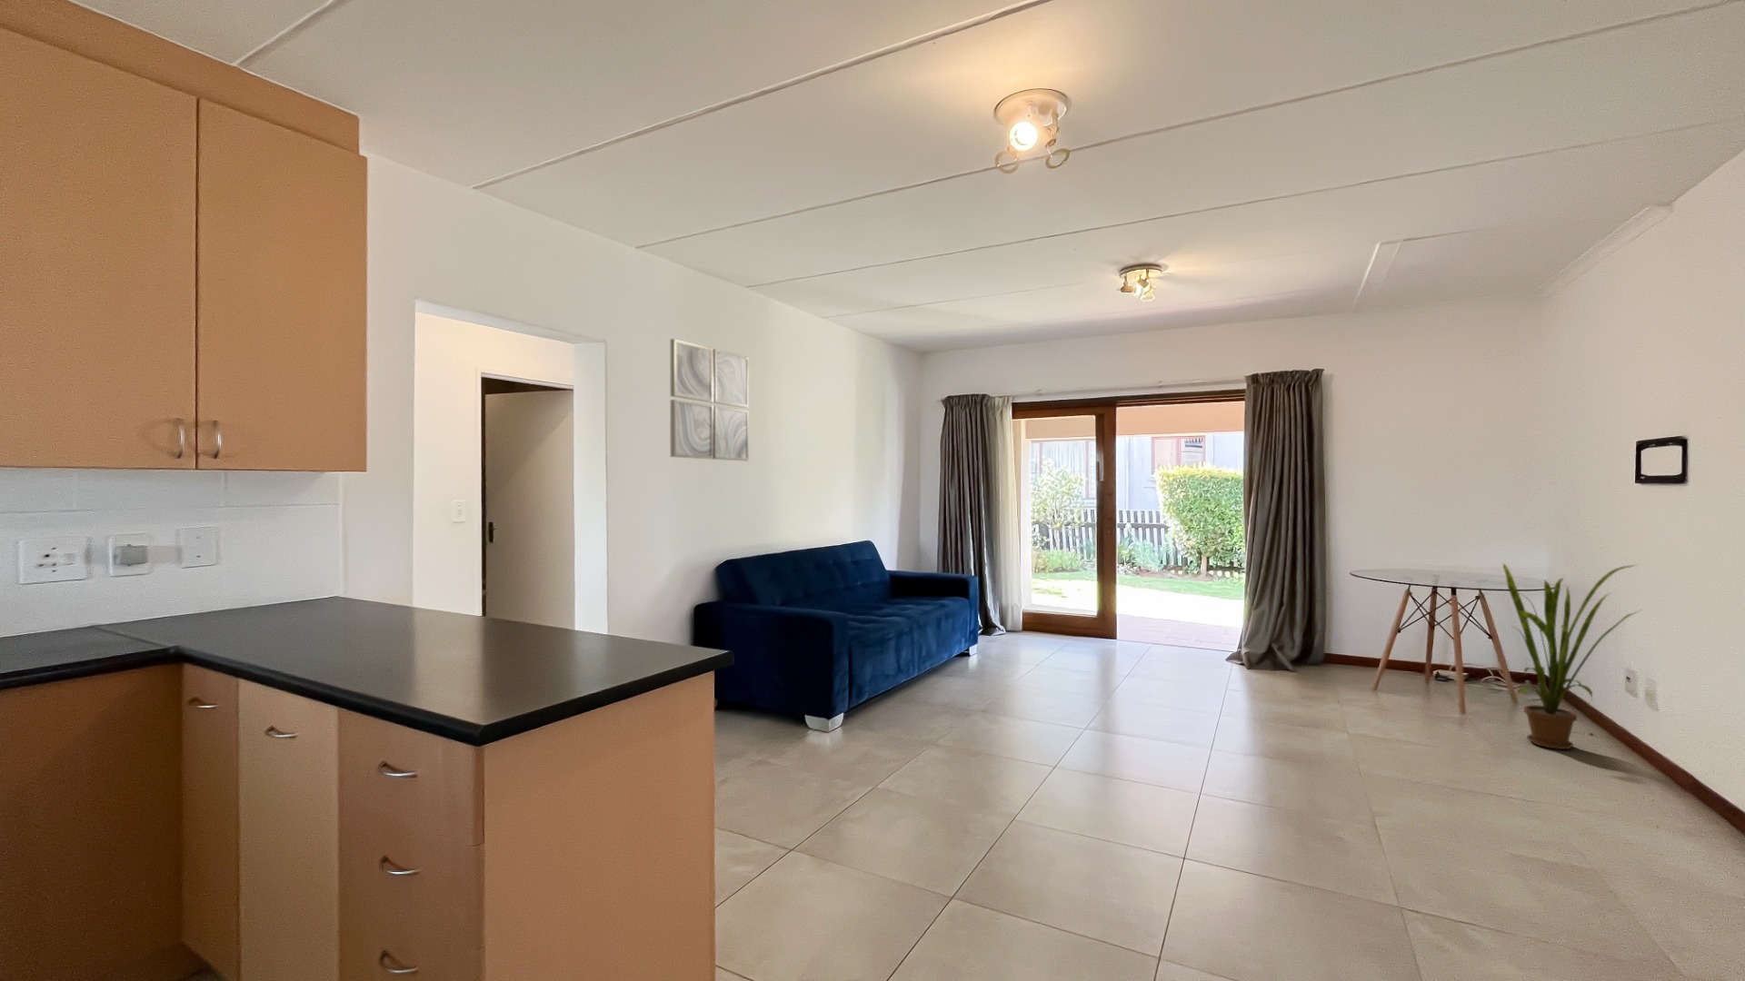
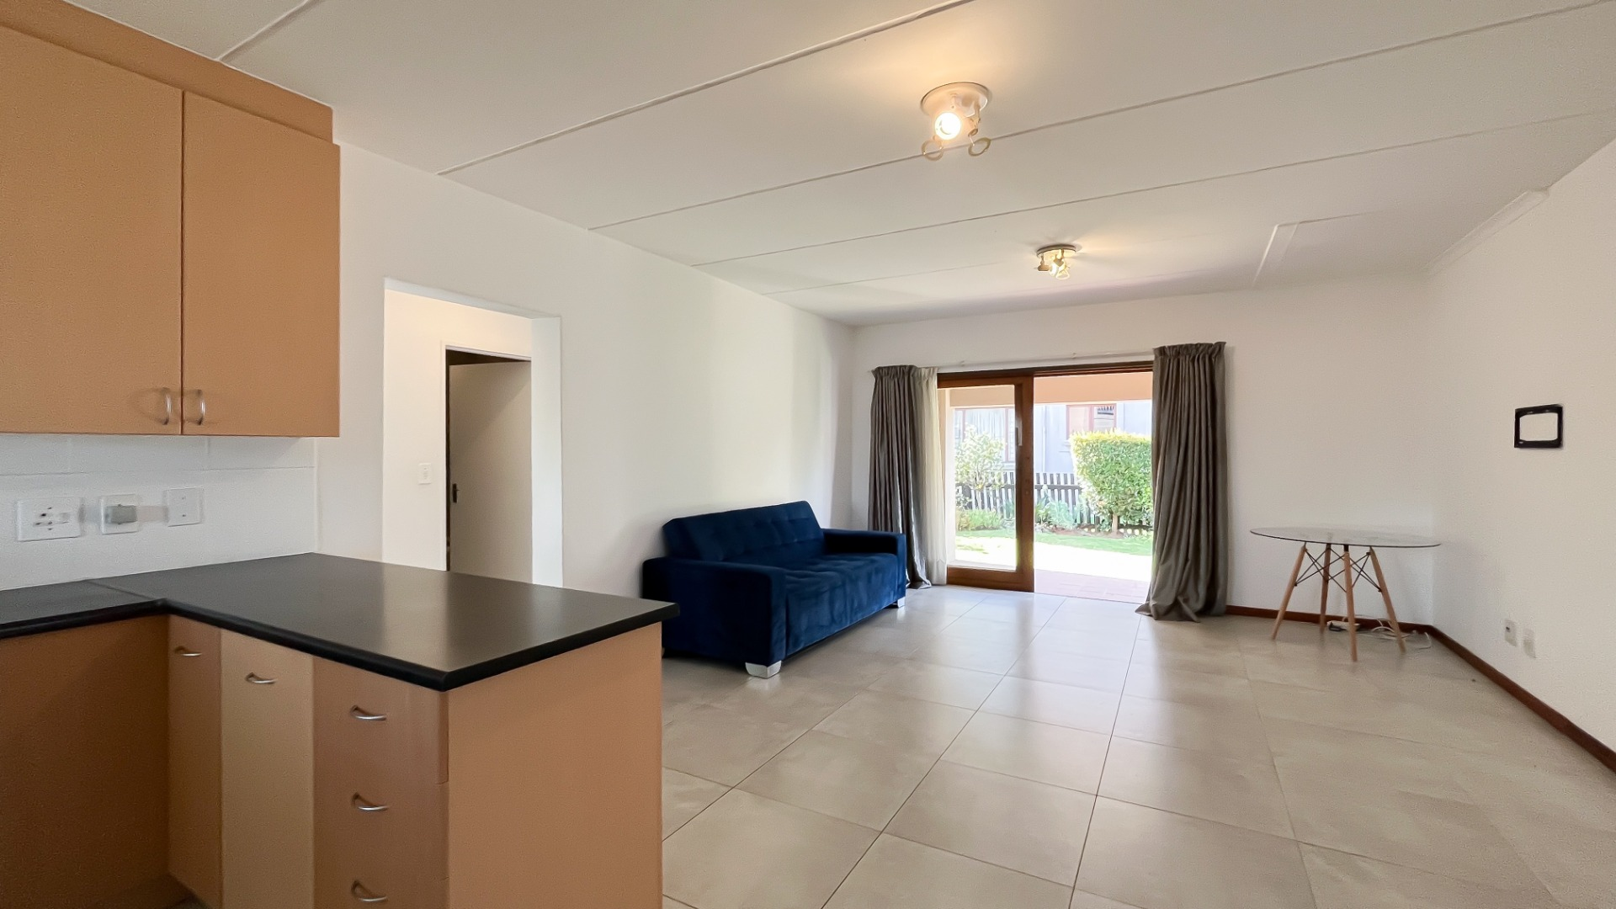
- wall art [670,338,750,461]
- house plant [1502,562,1643,750]
